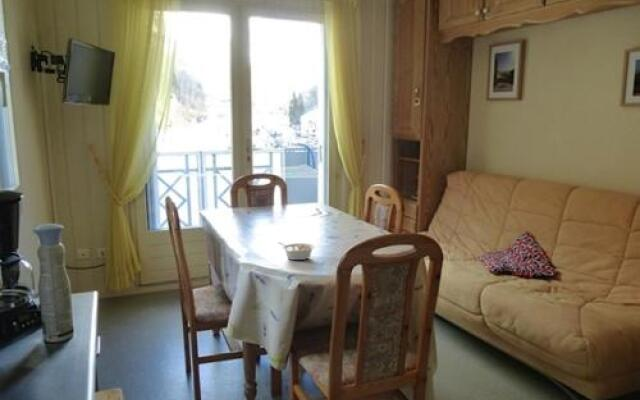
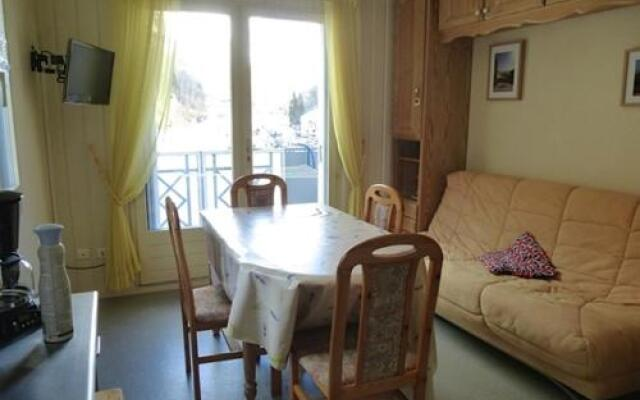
- legume [278,241,316,261]
